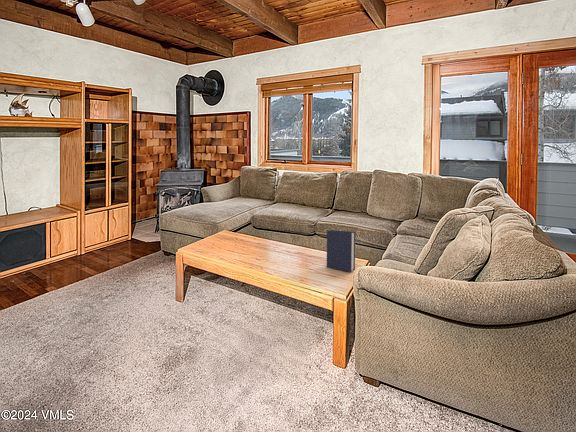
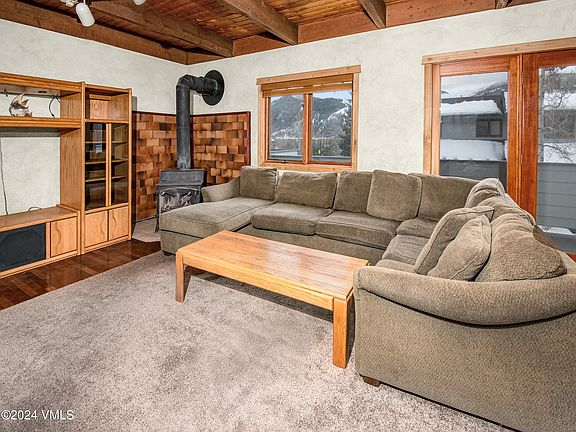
- hardback book [326,229,356,273]
